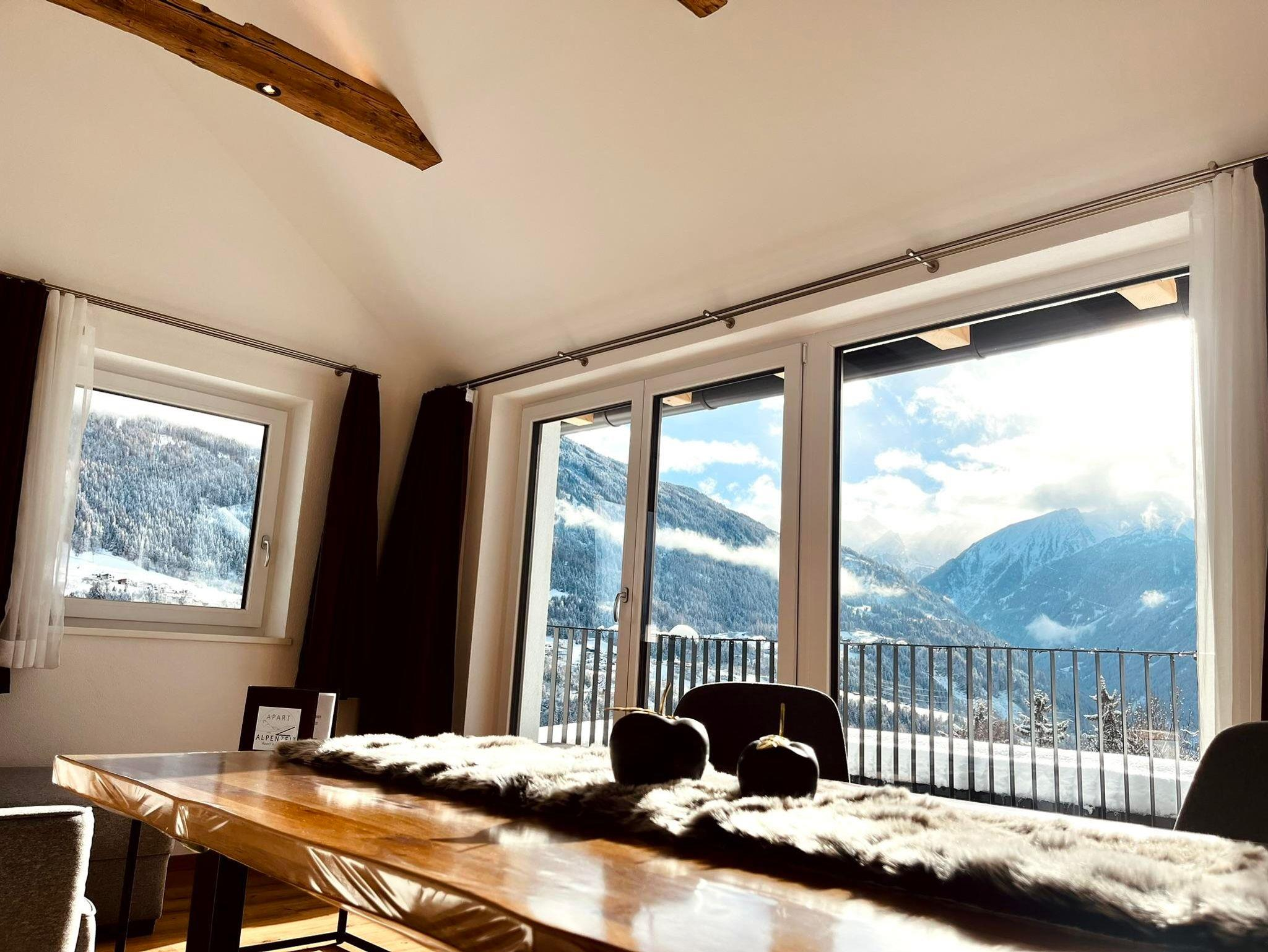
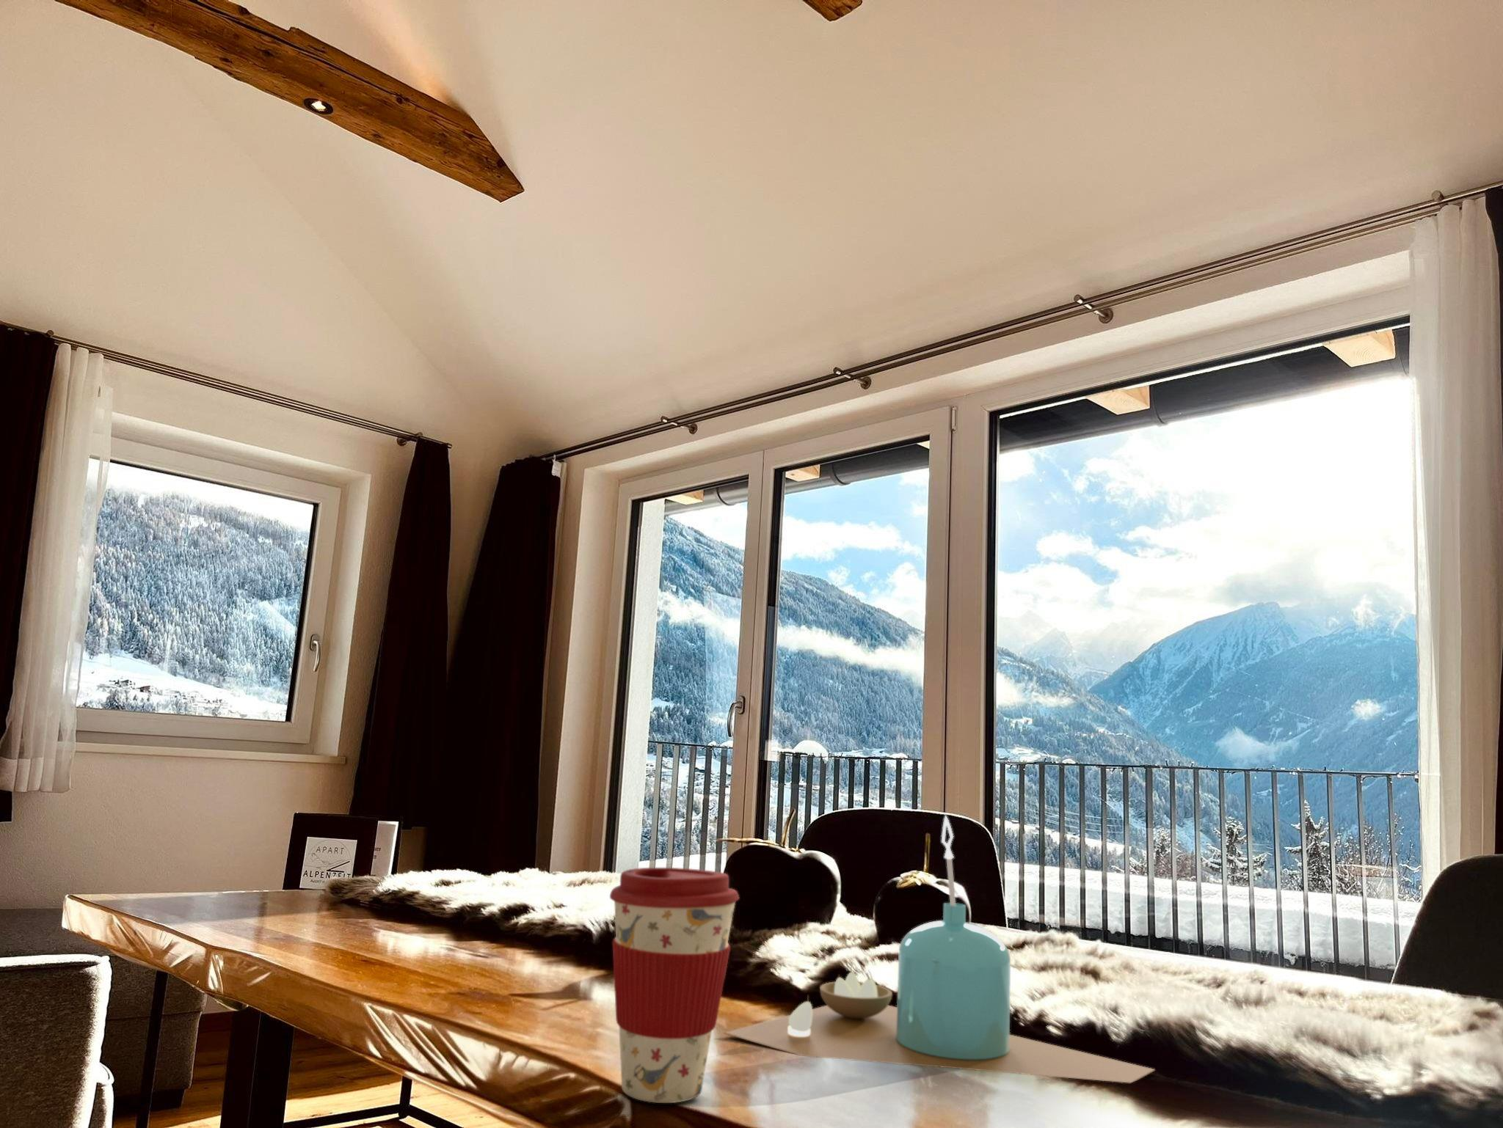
+ coffee cup [609,867,740,1104]
+ candle [723,814,1156,1083]
